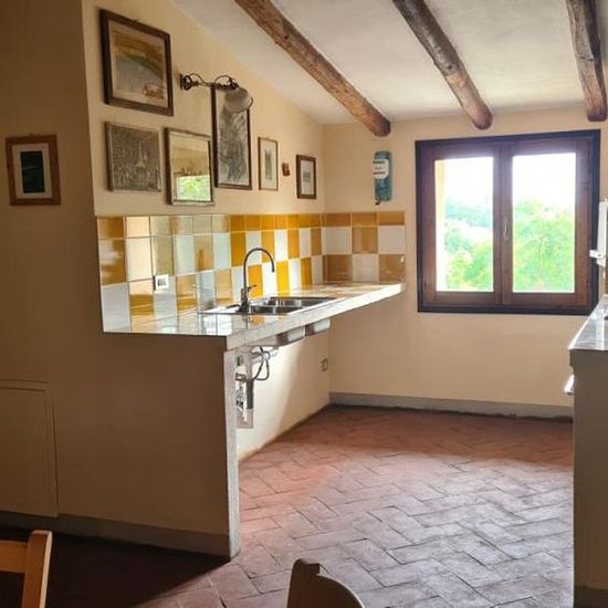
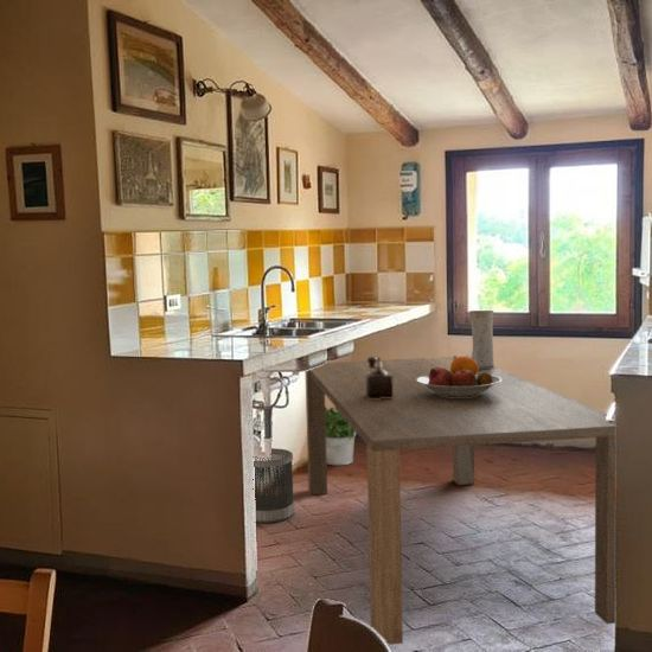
+ fruit bowl [416,354,501,397]
+ vase [468,309,496,369]
+ potted plant [325,405,358,466]
+ dining table [305,354,616,646]
+ wastebasket [254,447,295,524]
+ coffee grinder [365,356,394,399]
